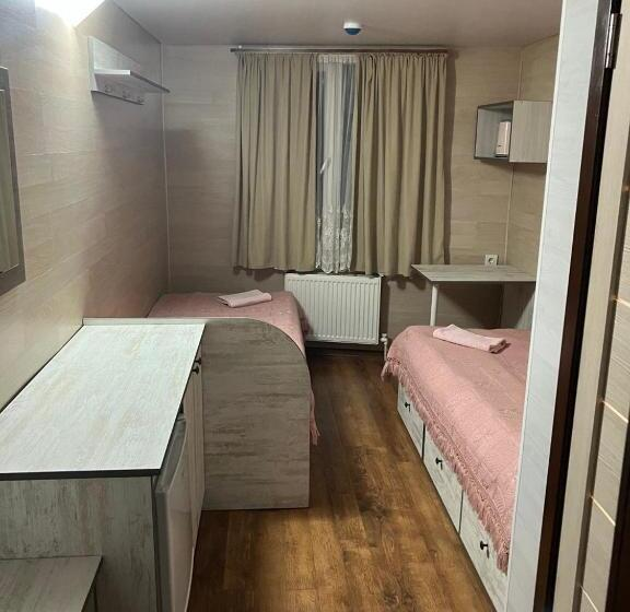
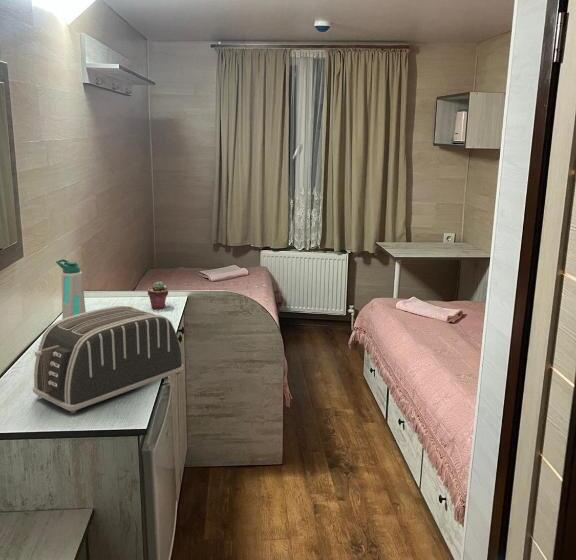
+ toaster [32,305,184,414]
+ water bottle [55,258,87,319]
+ potted succulent [147,280,169,310]
